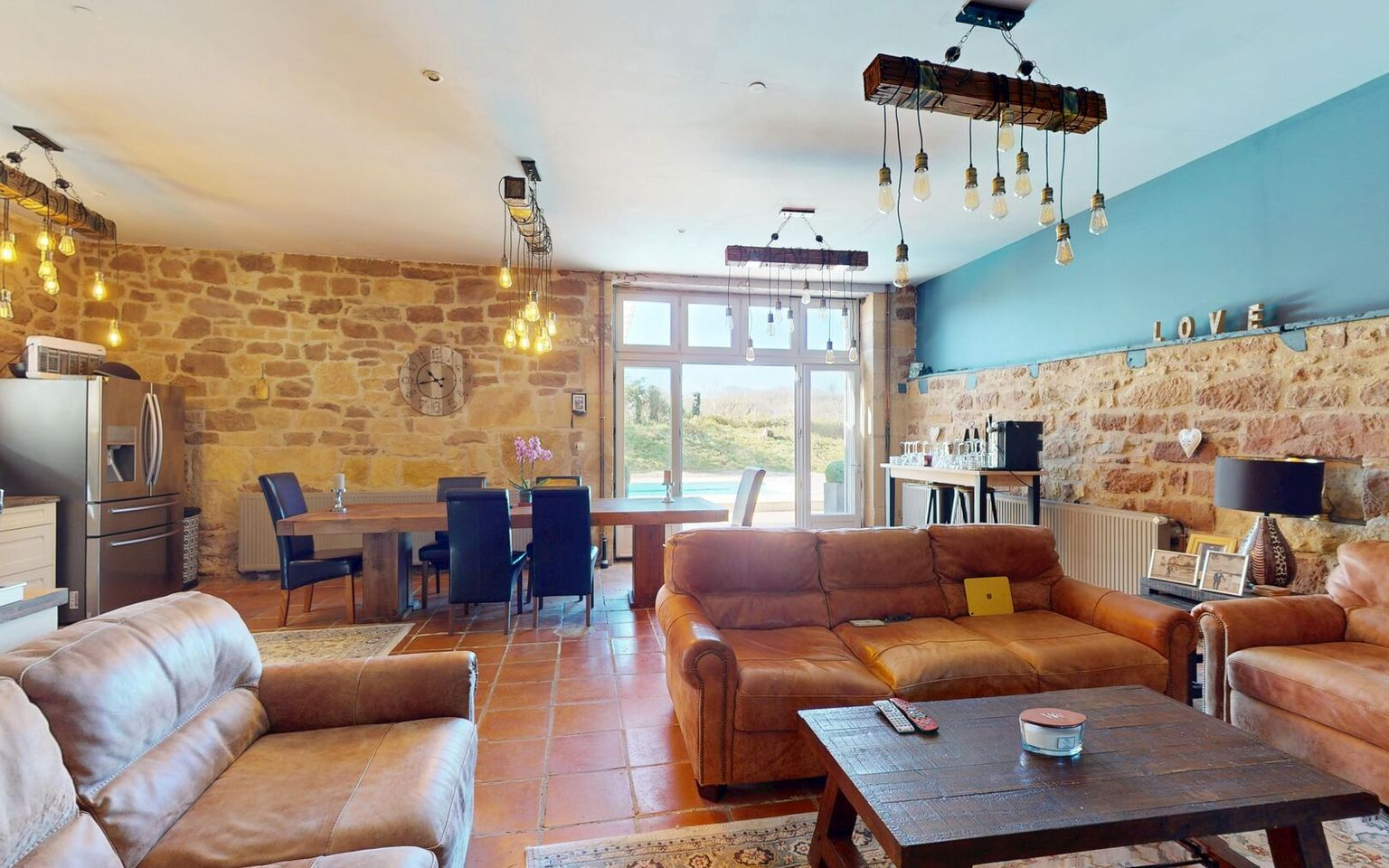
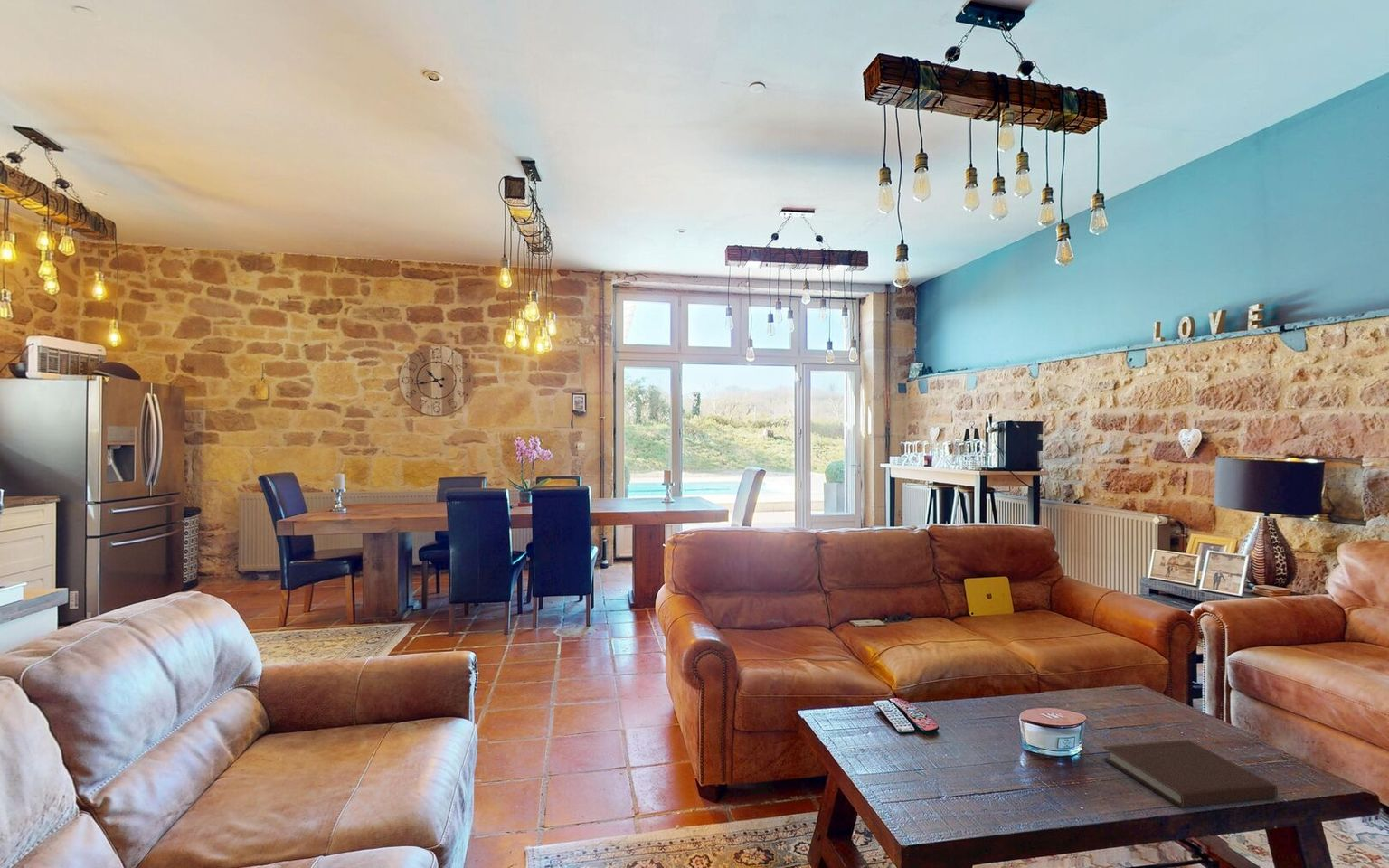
+ notebook [1102,739,1278,808]
